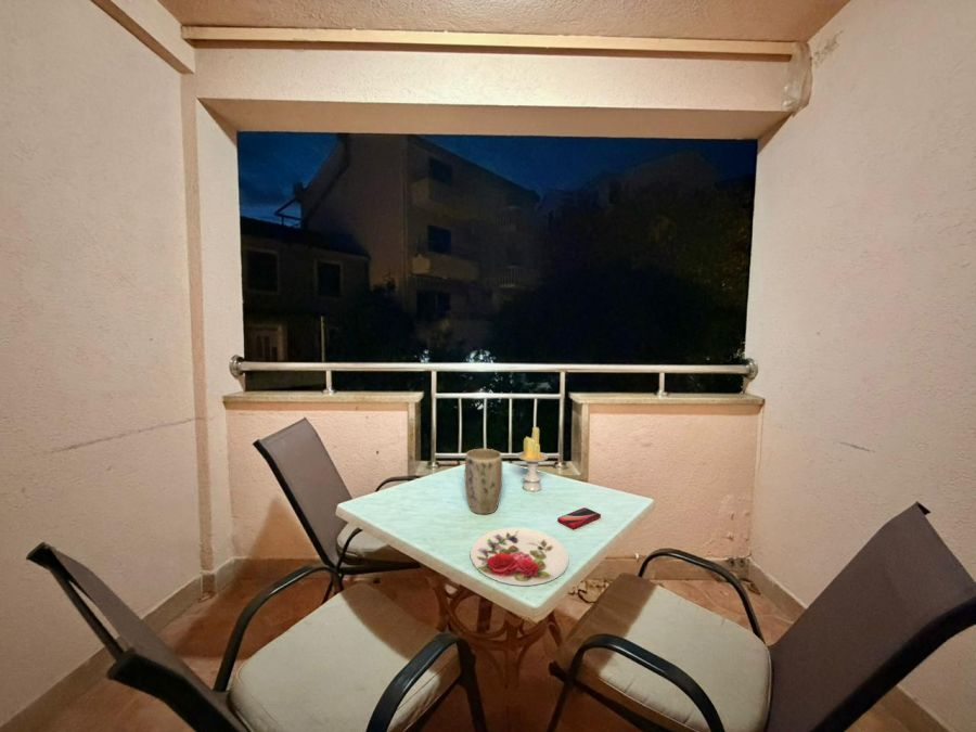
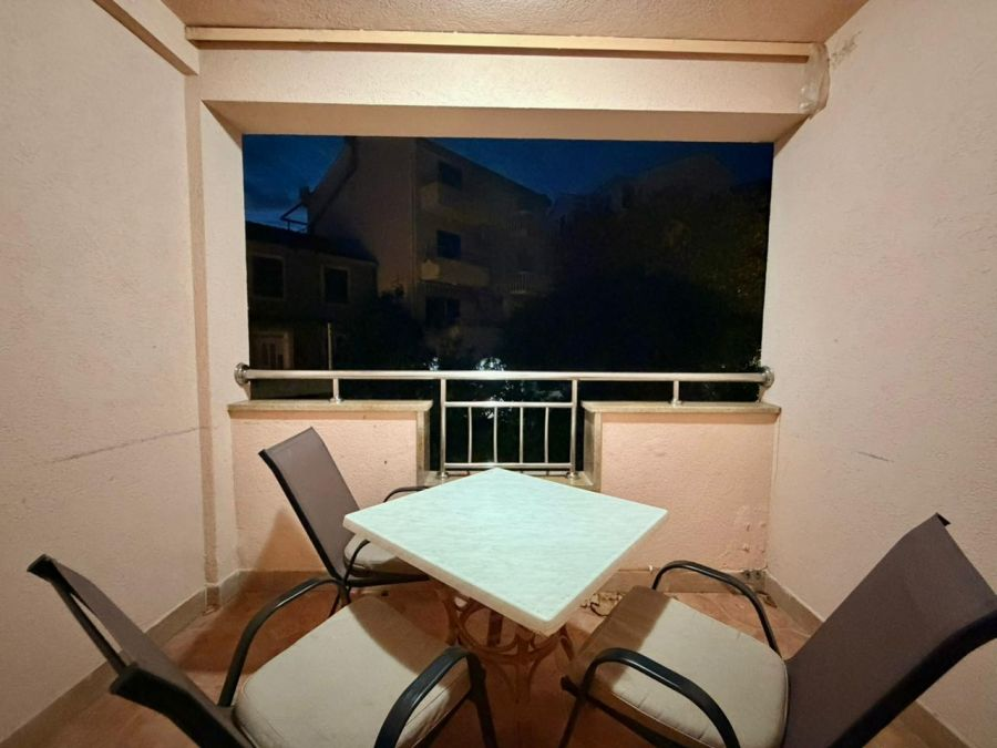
- plate [470,527,569,587]
- plant pot [464,448,503,515]
- candle [516,426,549,492]
- smartphone [556,506,602,530]
